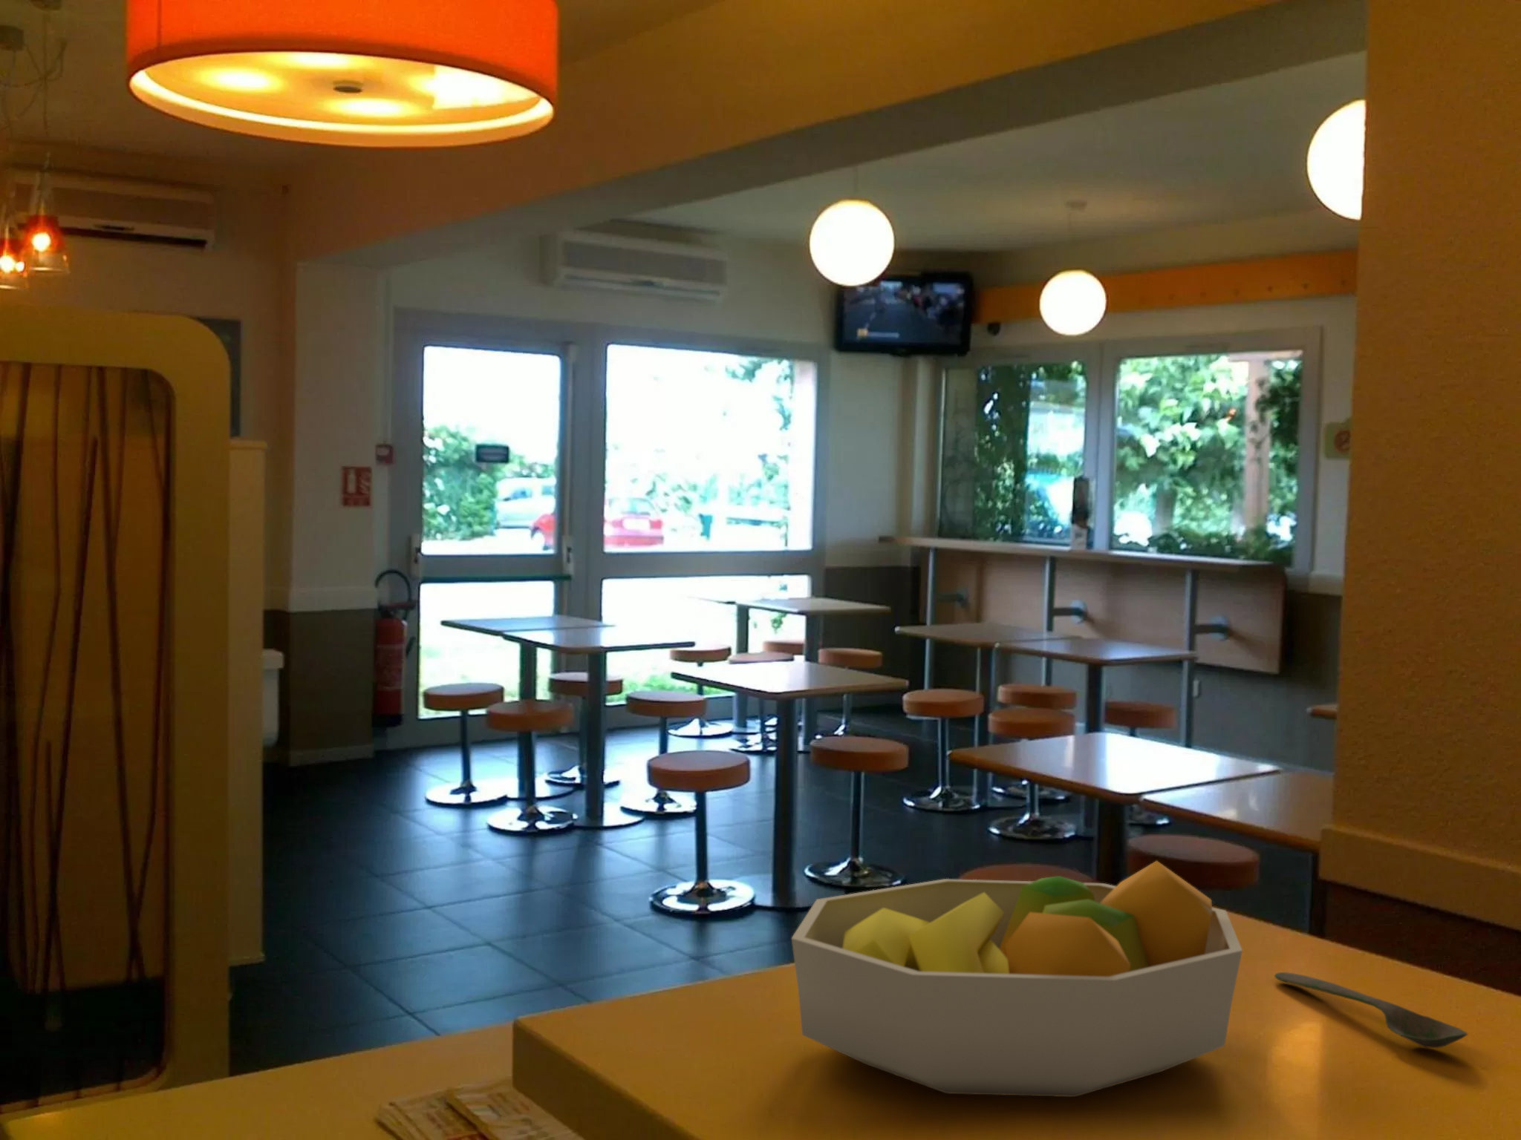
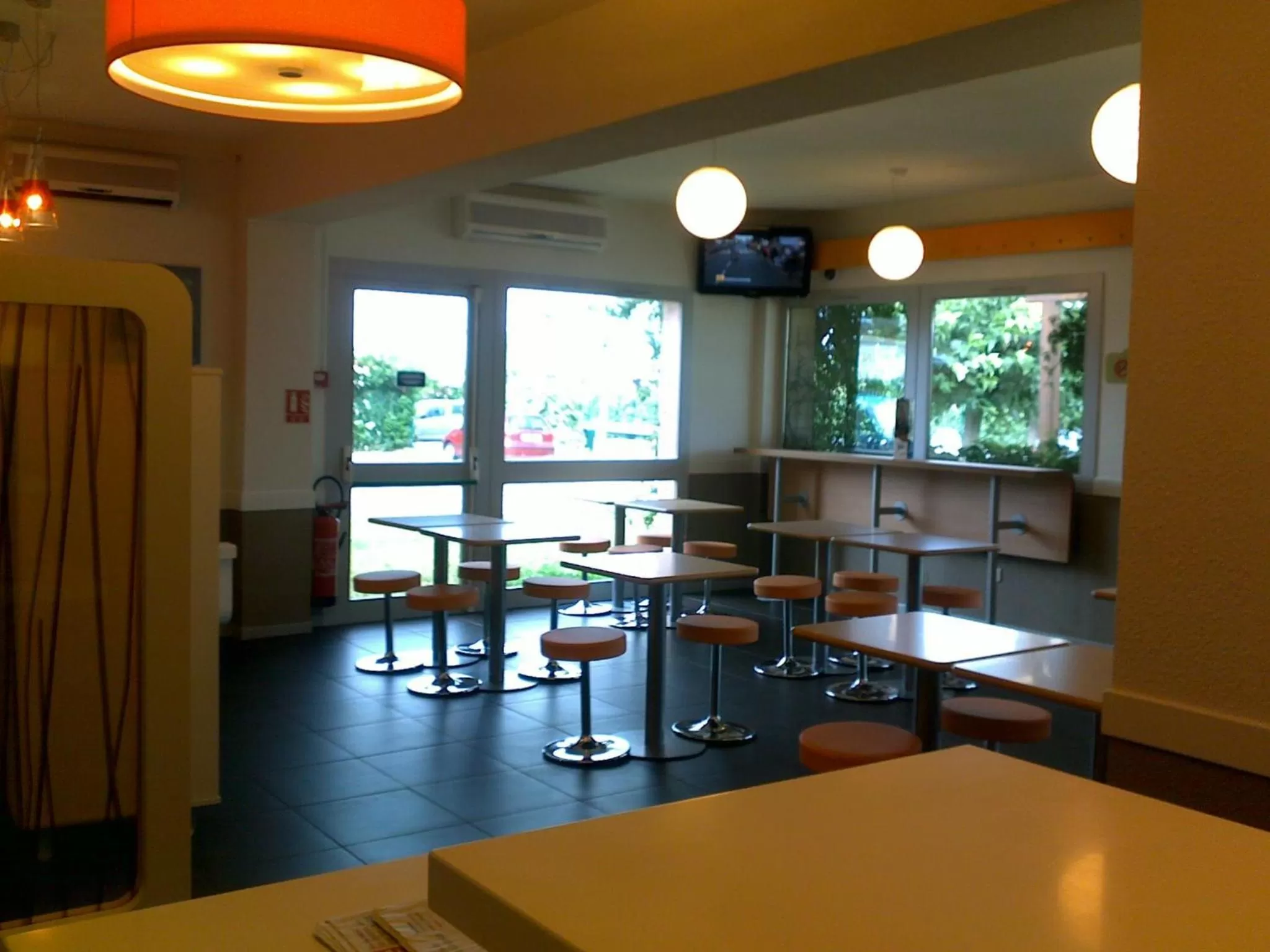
- fruit bowl [790,860,1243,1098]
- spoon [1274,971,1468,1049]
